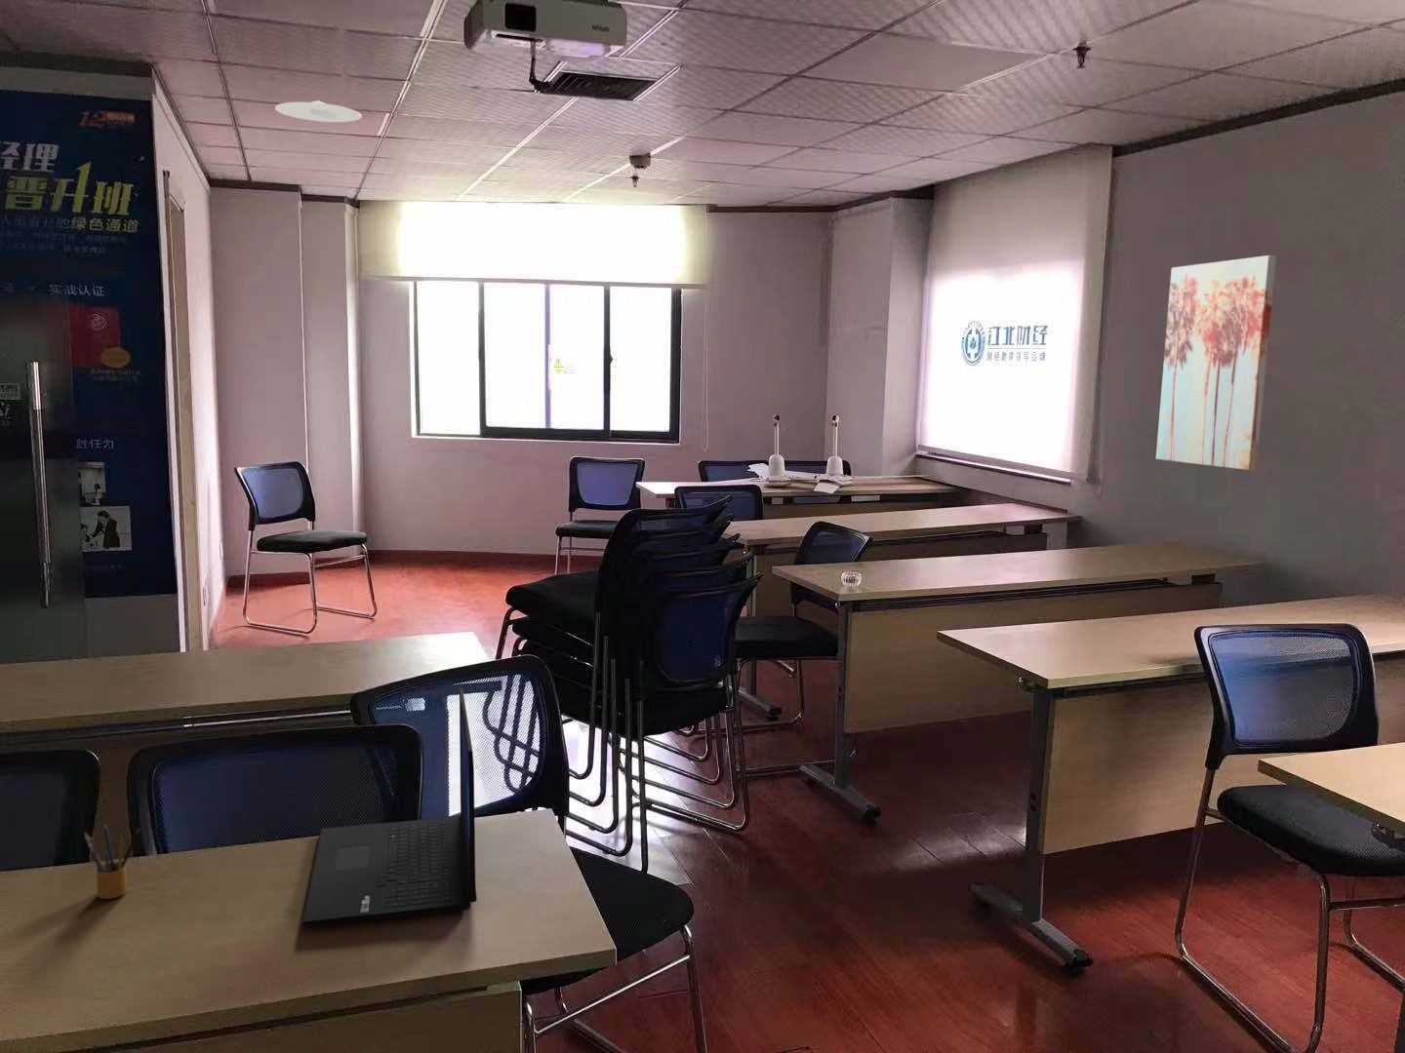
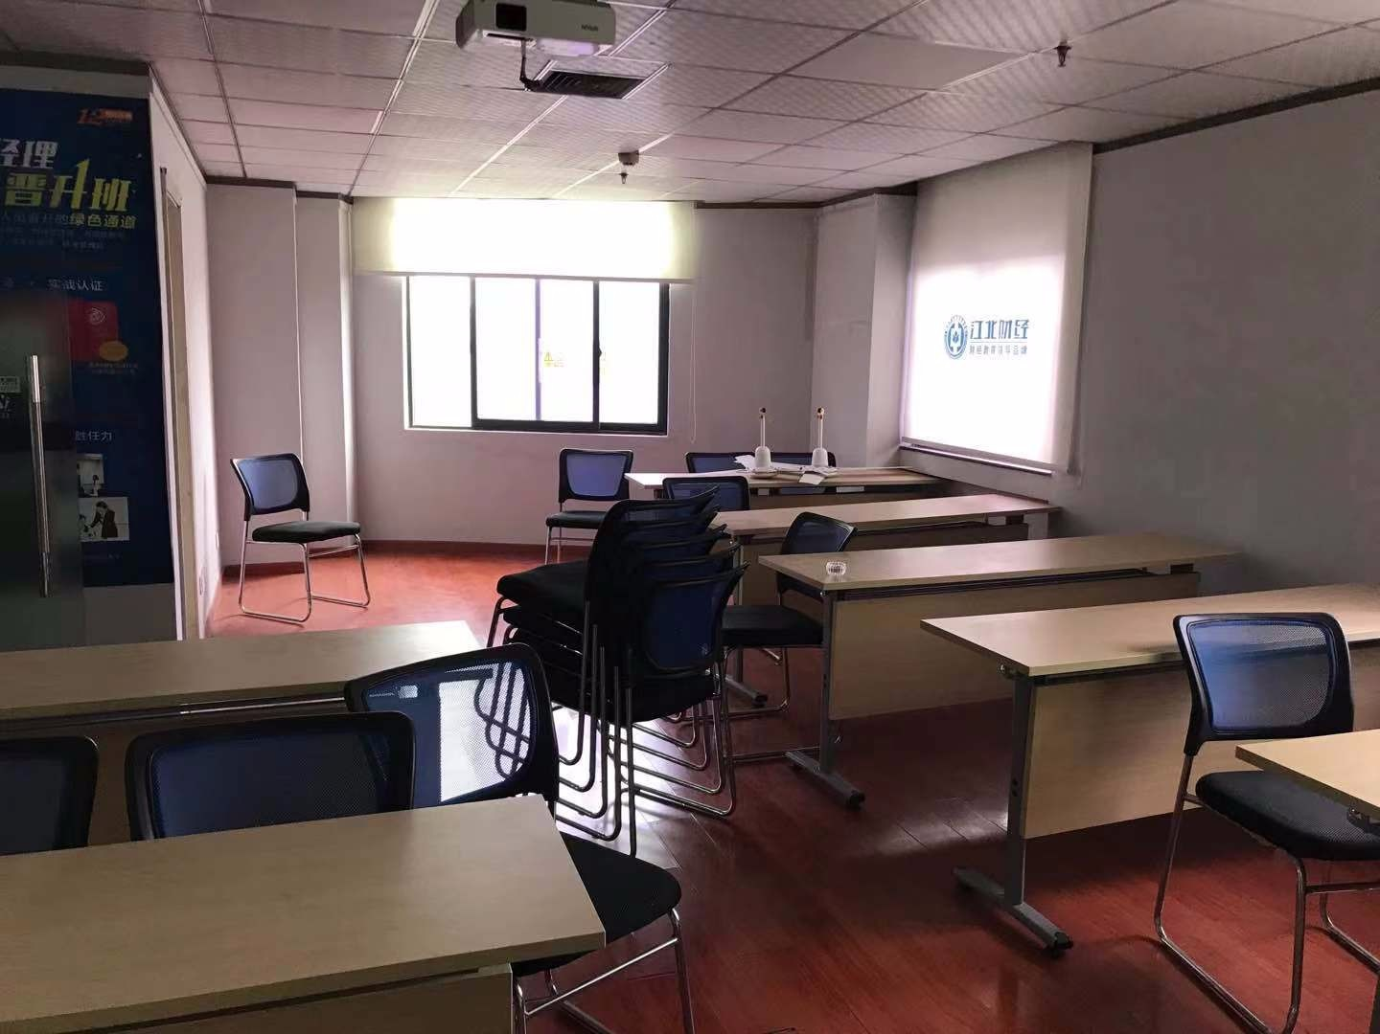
- laptop [301,687,477,926]
- pencil box [83,823,140,900]
- recessed light [274,100,363,123]
- wall art [1155,254,1277,472]
